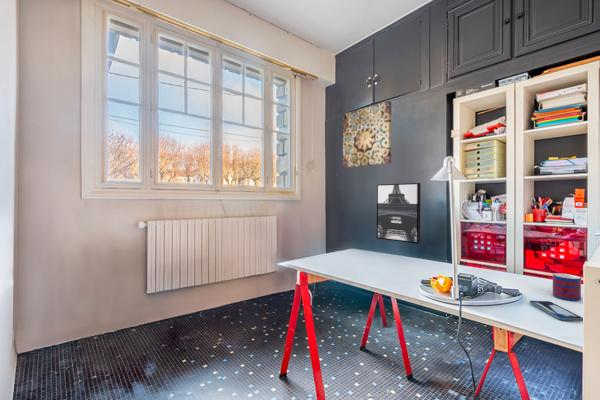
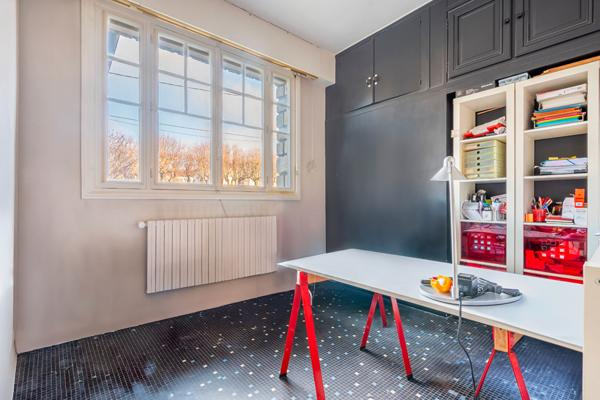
- mug [552,272,582,302]
- smartphone [529,300,584,322]
- wall art [376,182,422,245]
- wall art [342,100,392,169]
